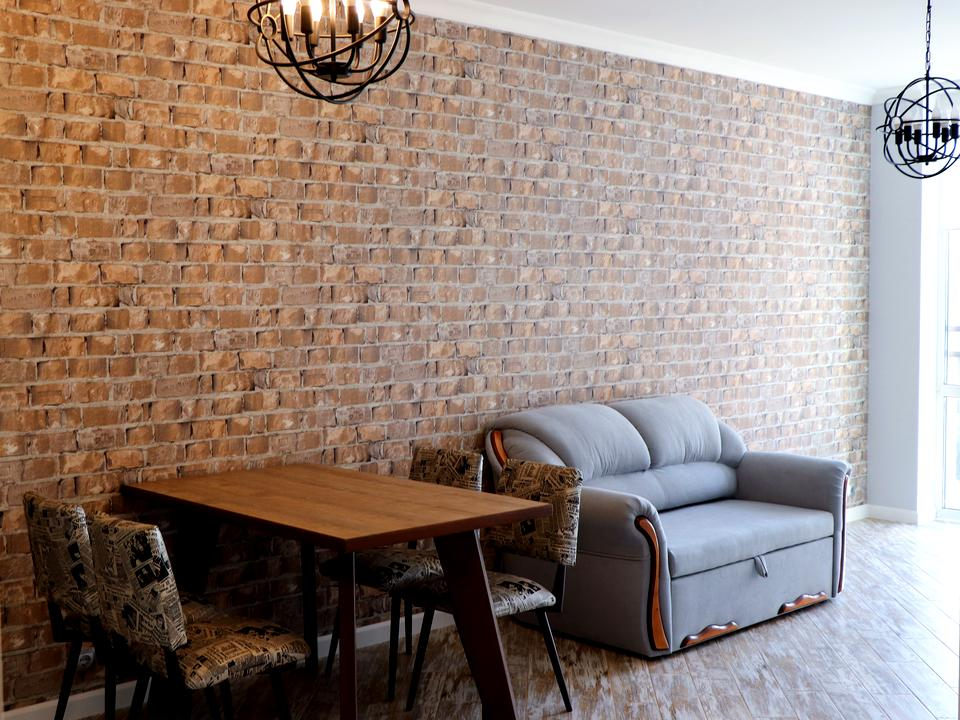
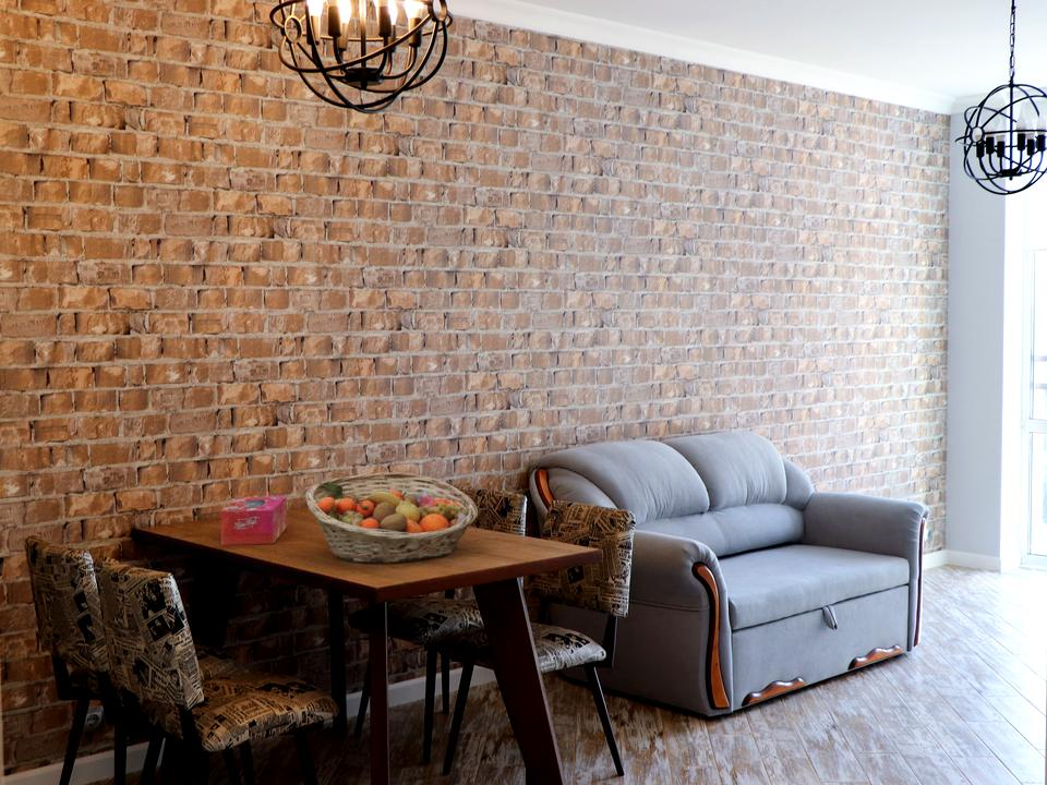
+ tissue box [219,495,288,546]
+ fruit basket [304,471,479,565]
